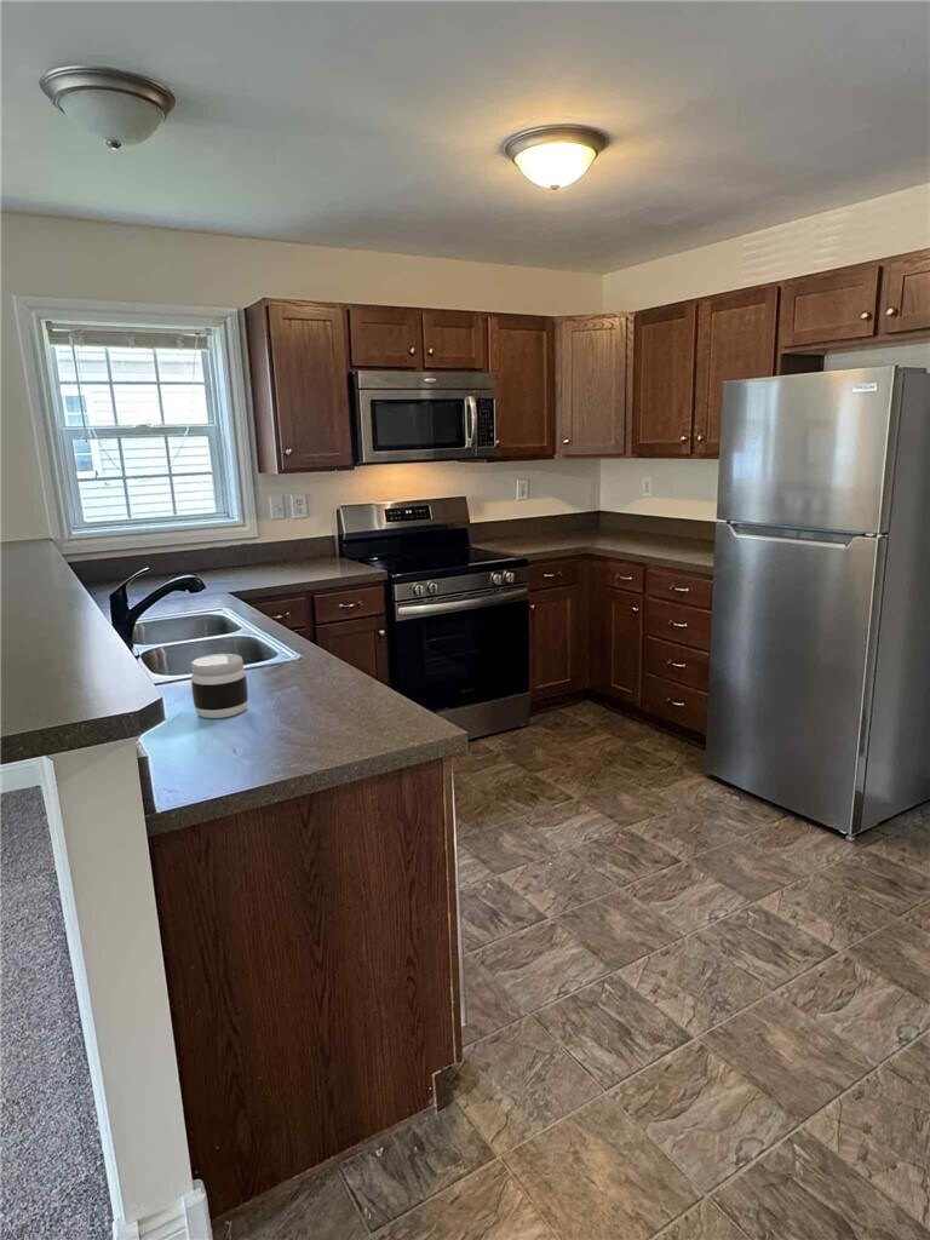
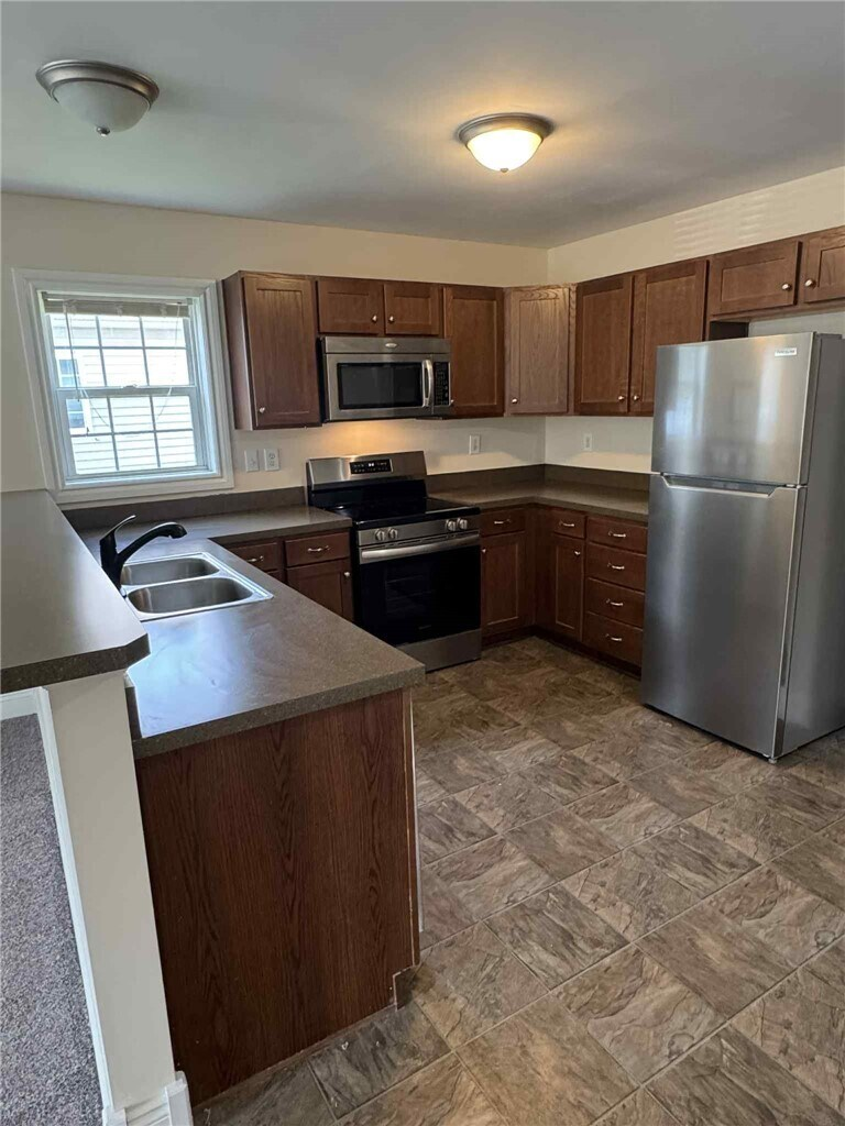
- jar [190,653,249,719]
